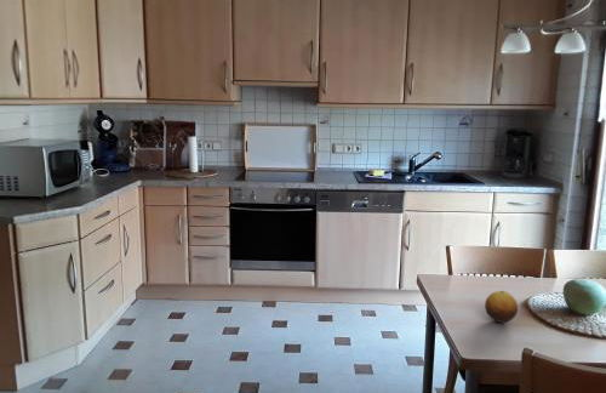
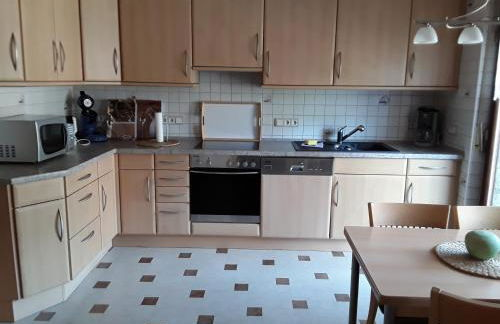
- fruit [484,290,519,324]
